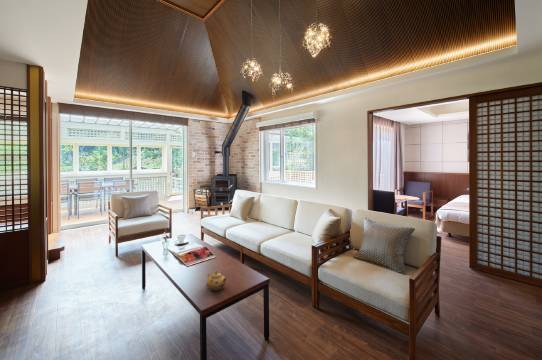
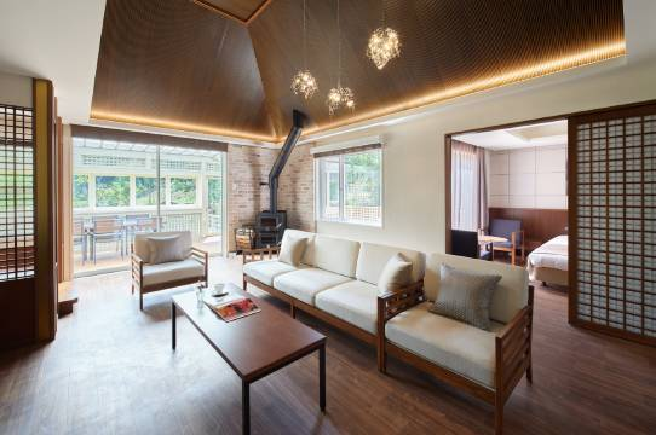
- teapot [206,270,228,292]
